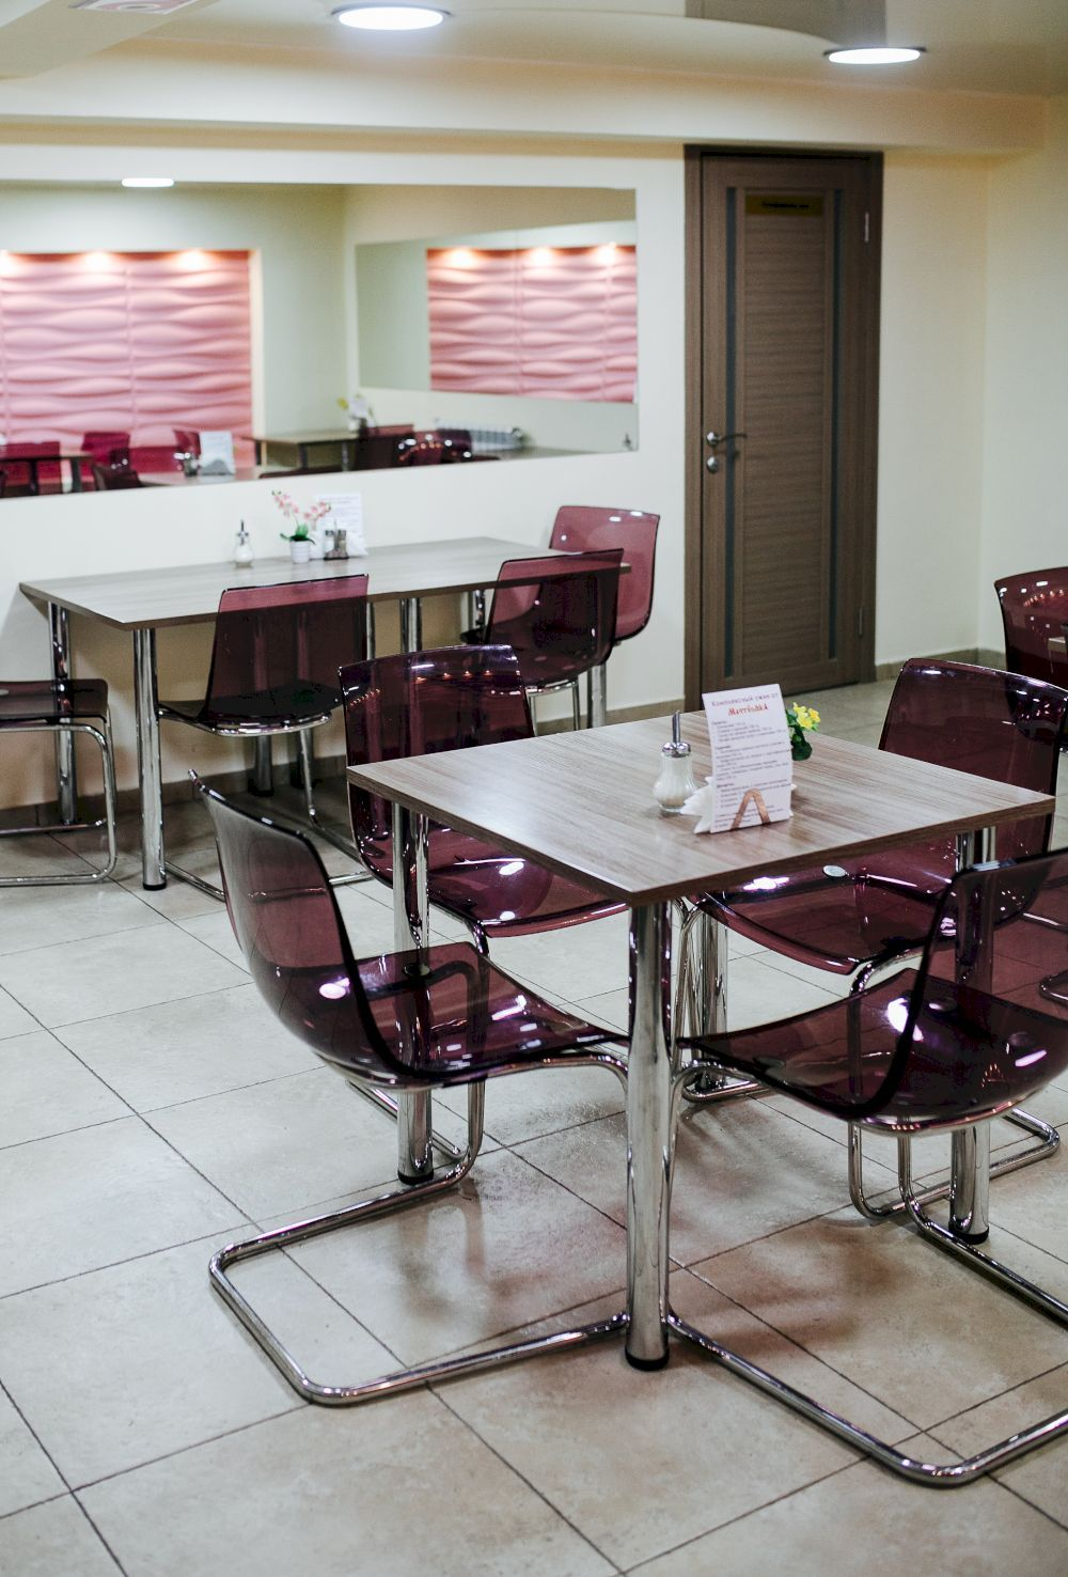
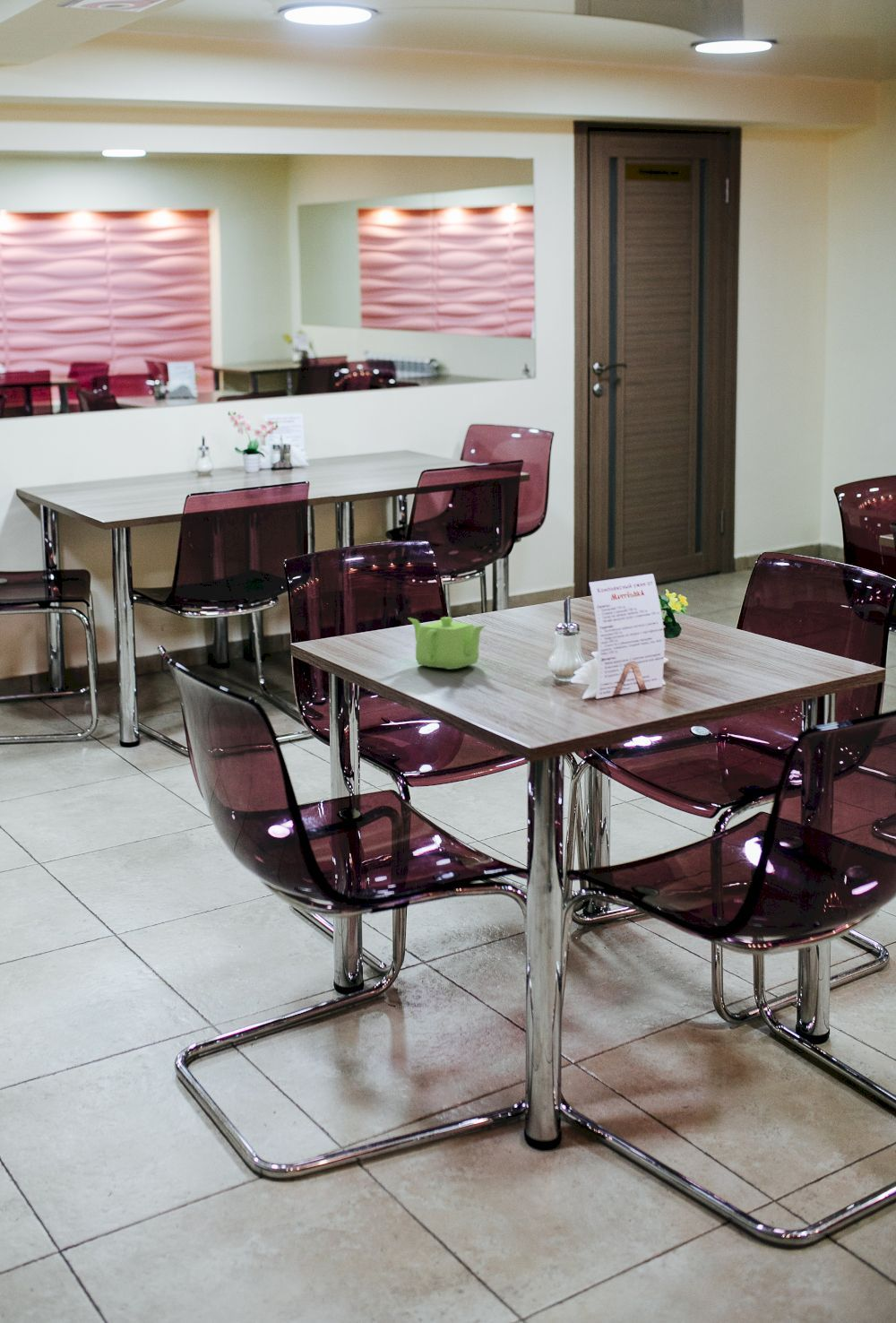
+ teapot [408,616,487,670]
